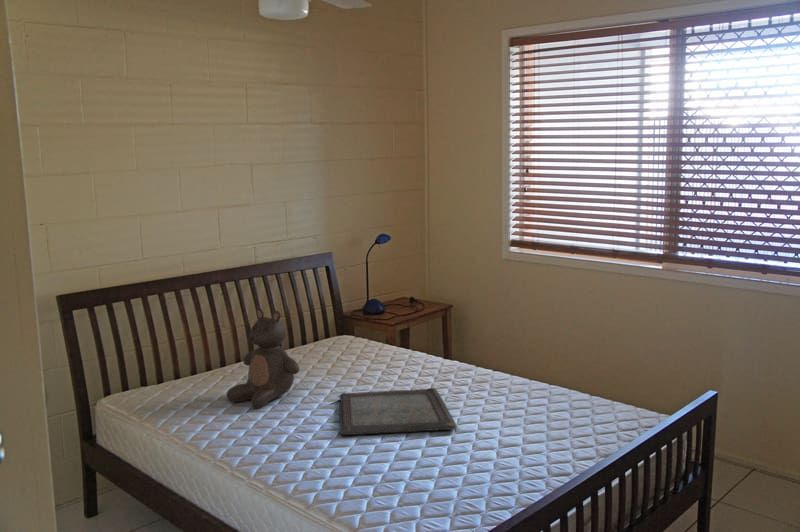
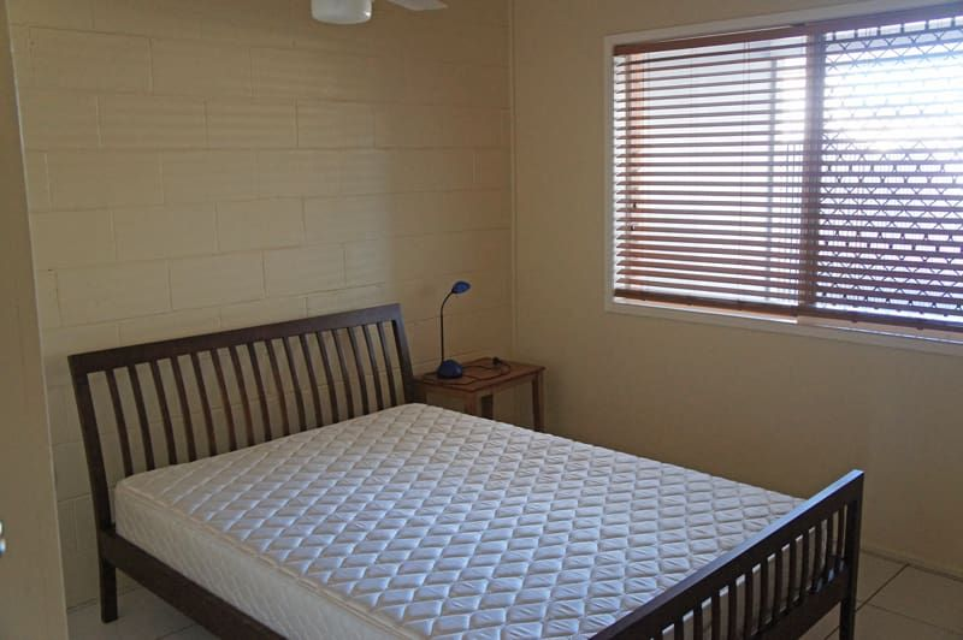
- teddy bear [226,308,300,409]
- serving tray [338,387,458,436]
